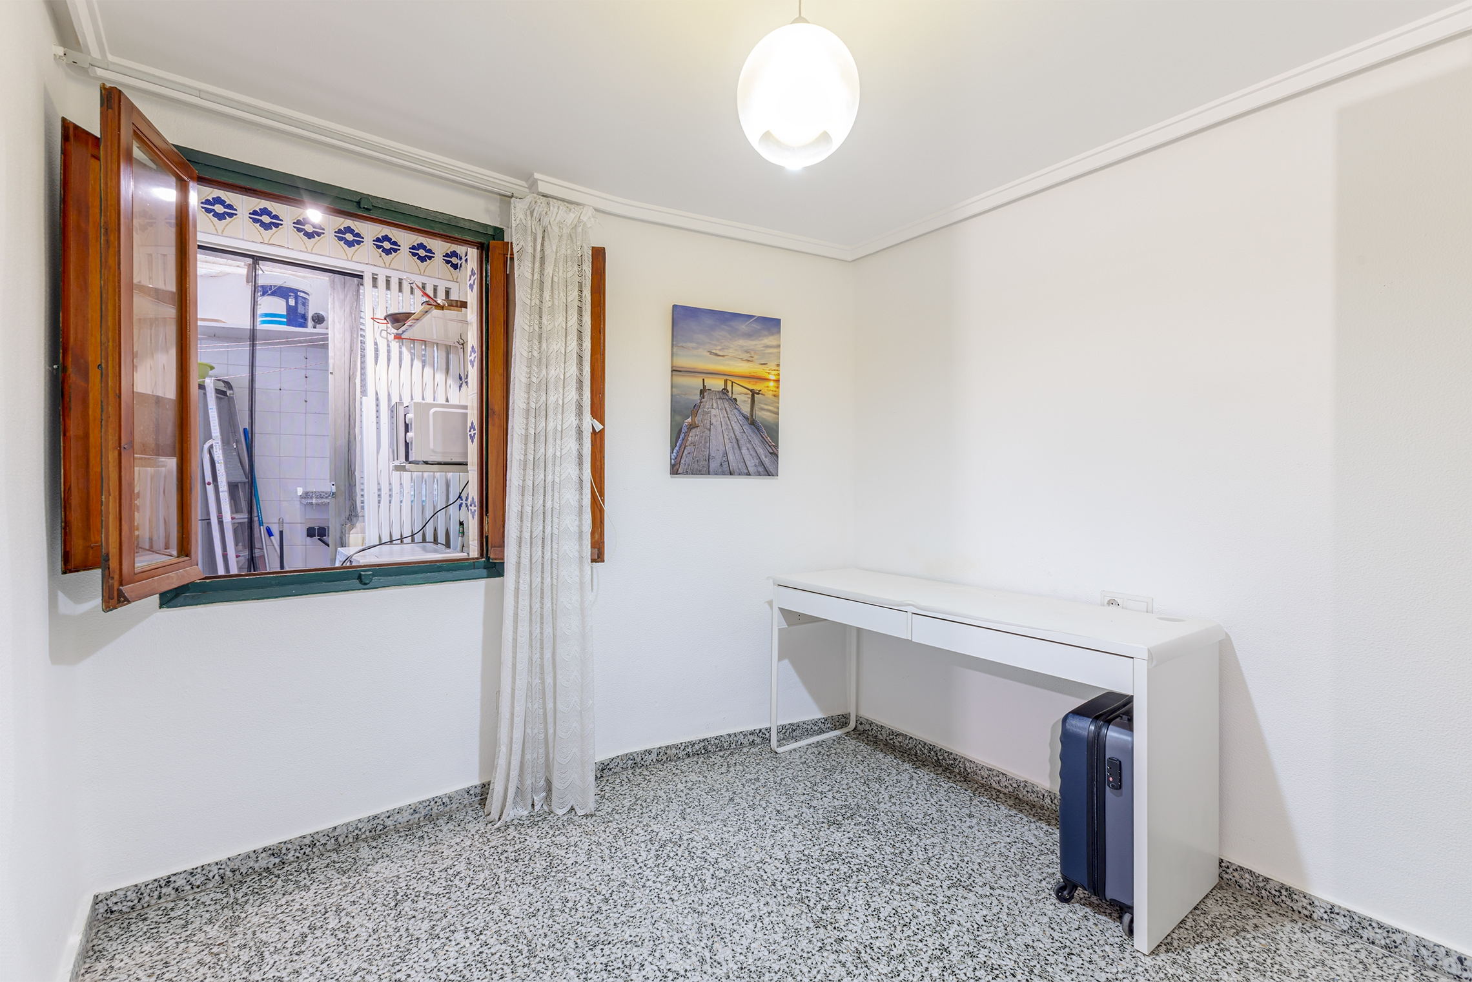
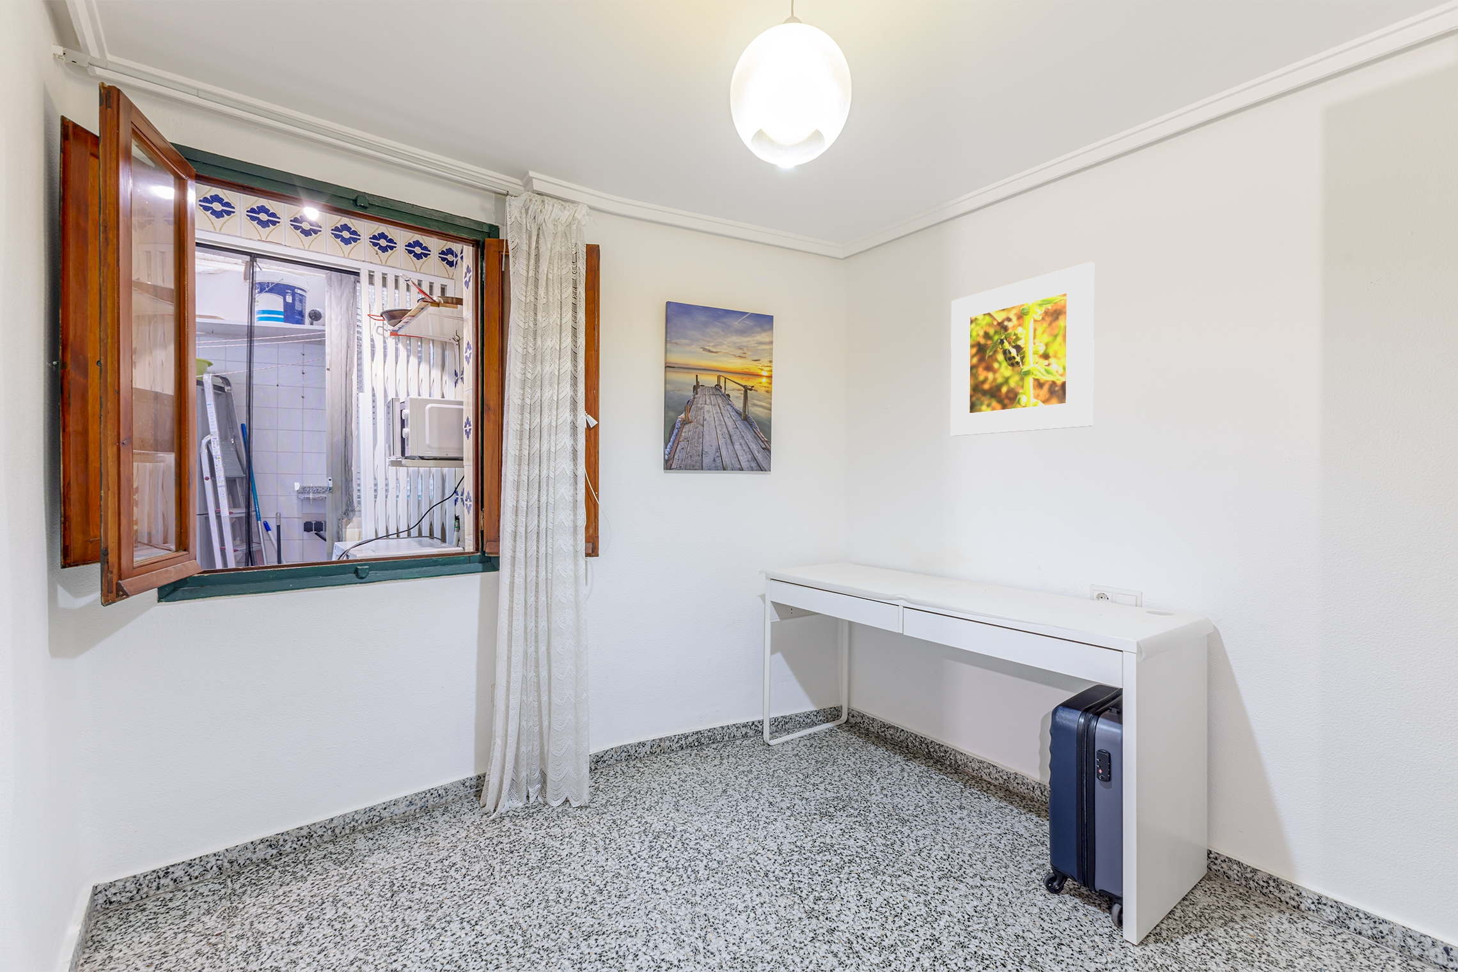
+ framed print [950,260,1094,436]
